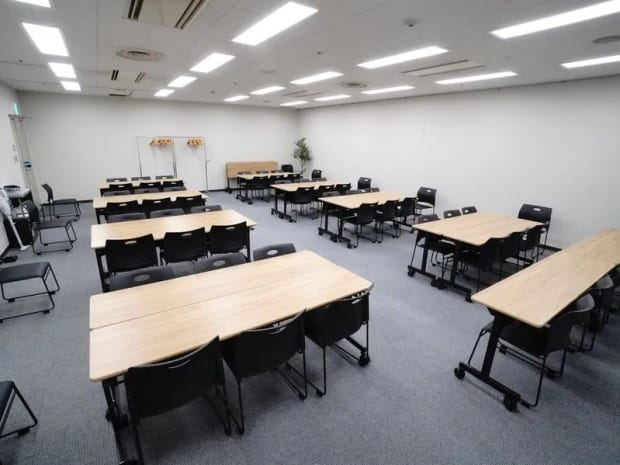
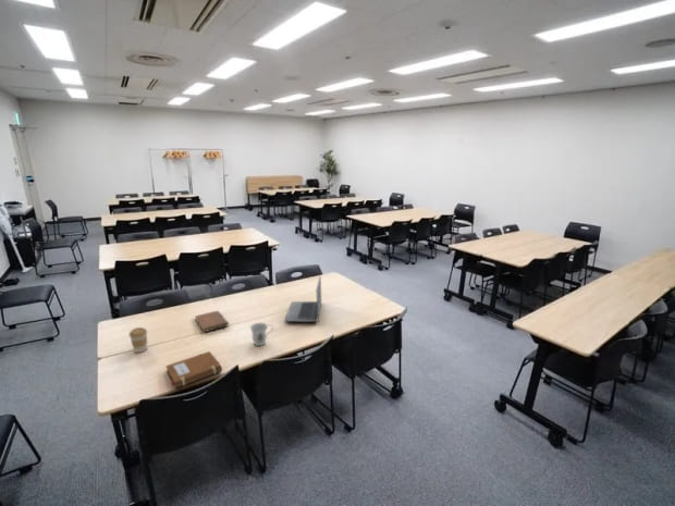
+ notebook [194,310,230,333]
+ laptop [283,274,322,323]
+ mug [249,322,274,347]
+ notebook [164,350,223,390]
+ coffee cup [128,326,148,354]
